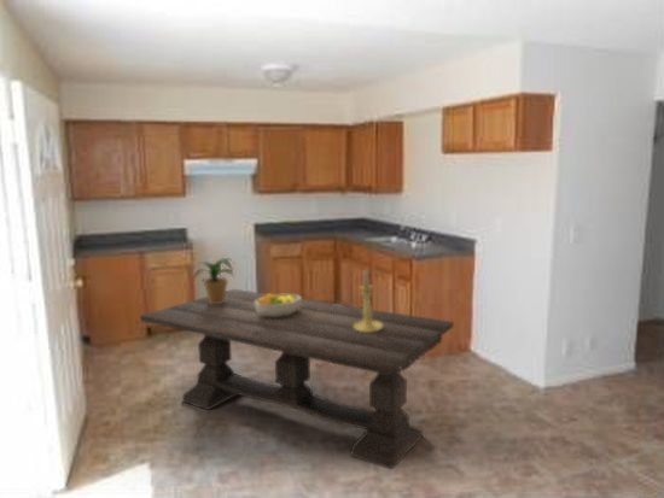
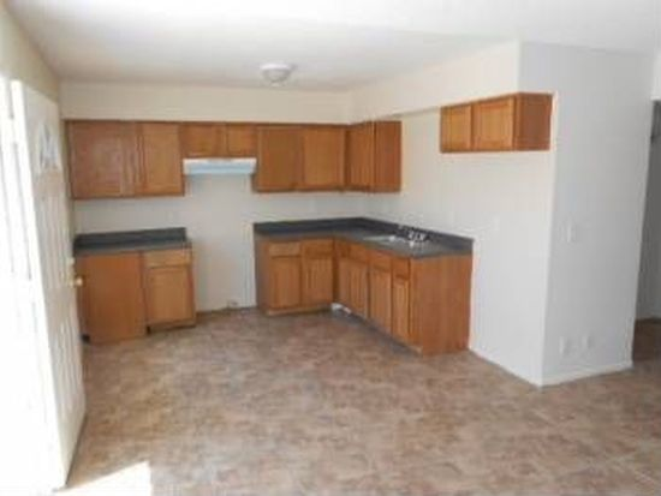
- dining table [139,288,455,470]
- candle holder [354,270,383,333]
- fruit bowl [255,292,303,317]
- potted plant [191,257,235,304]
